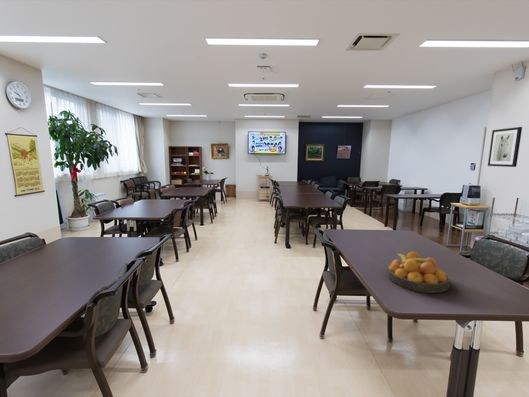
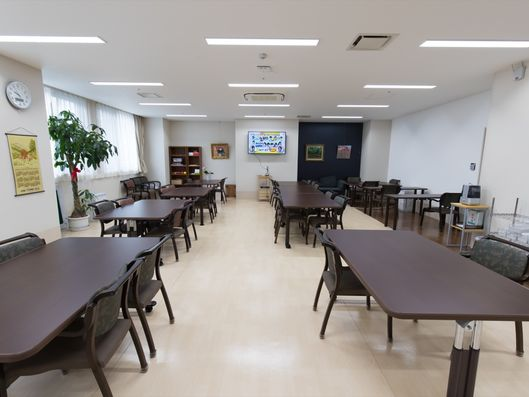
- wall art [487,126,523,168]
- fruit bowl [386,251,451,294]
